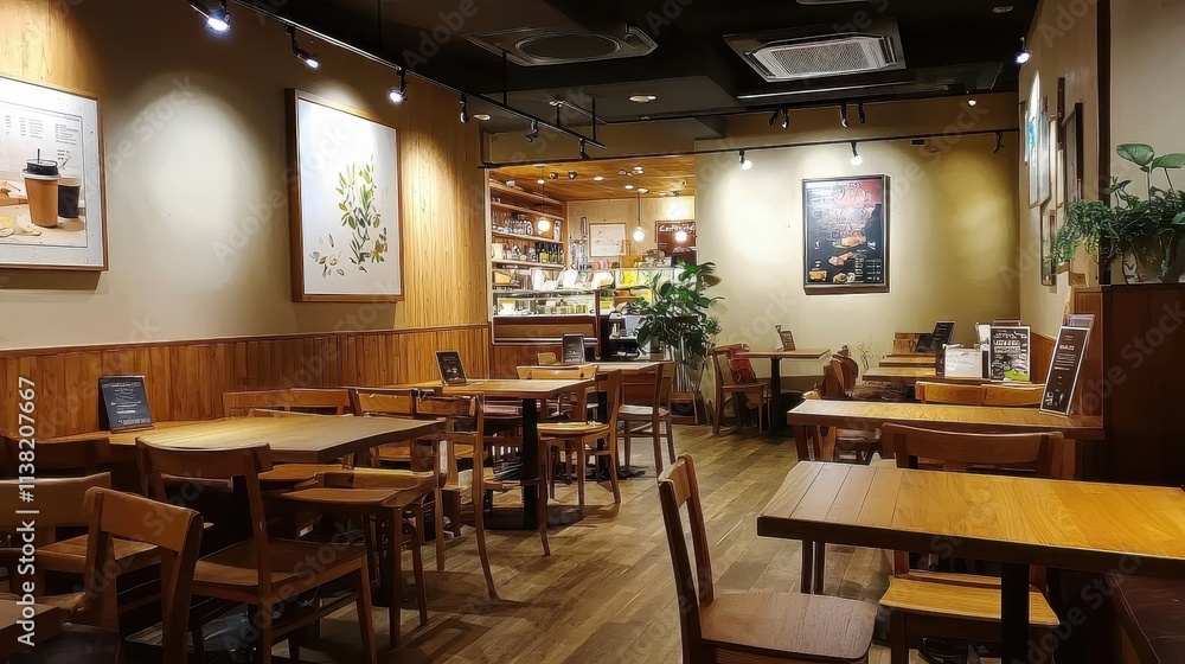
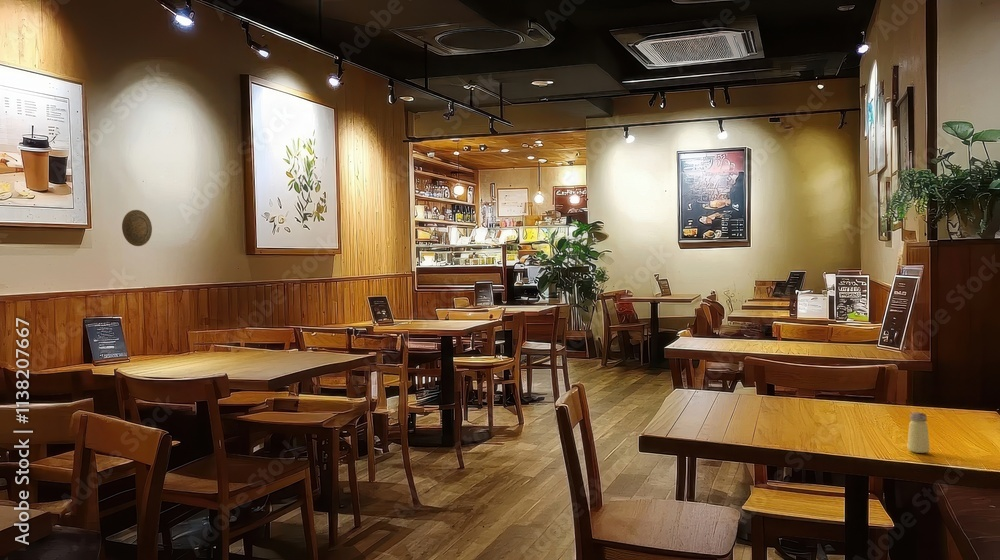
+ decorative plate [121,209,153,247]
+ saltshaker [906,411,931,454]
